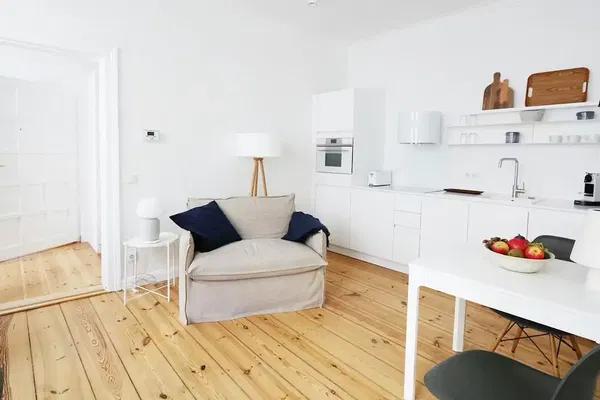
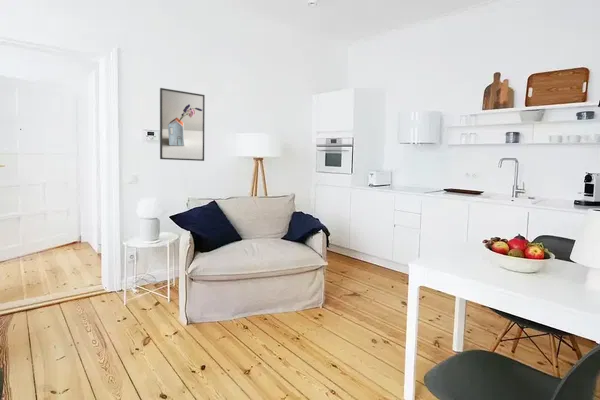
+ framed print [159,87,206,162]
